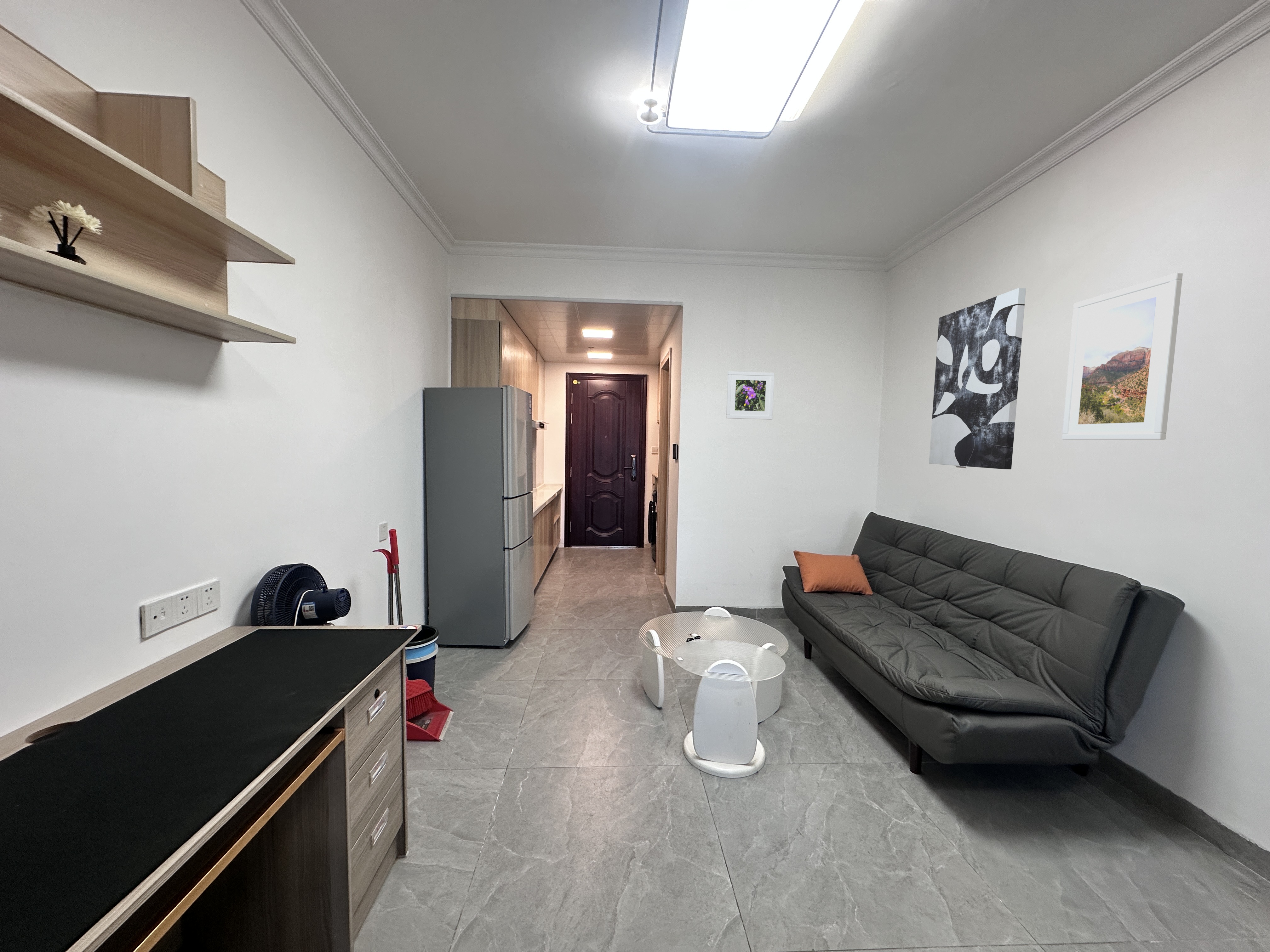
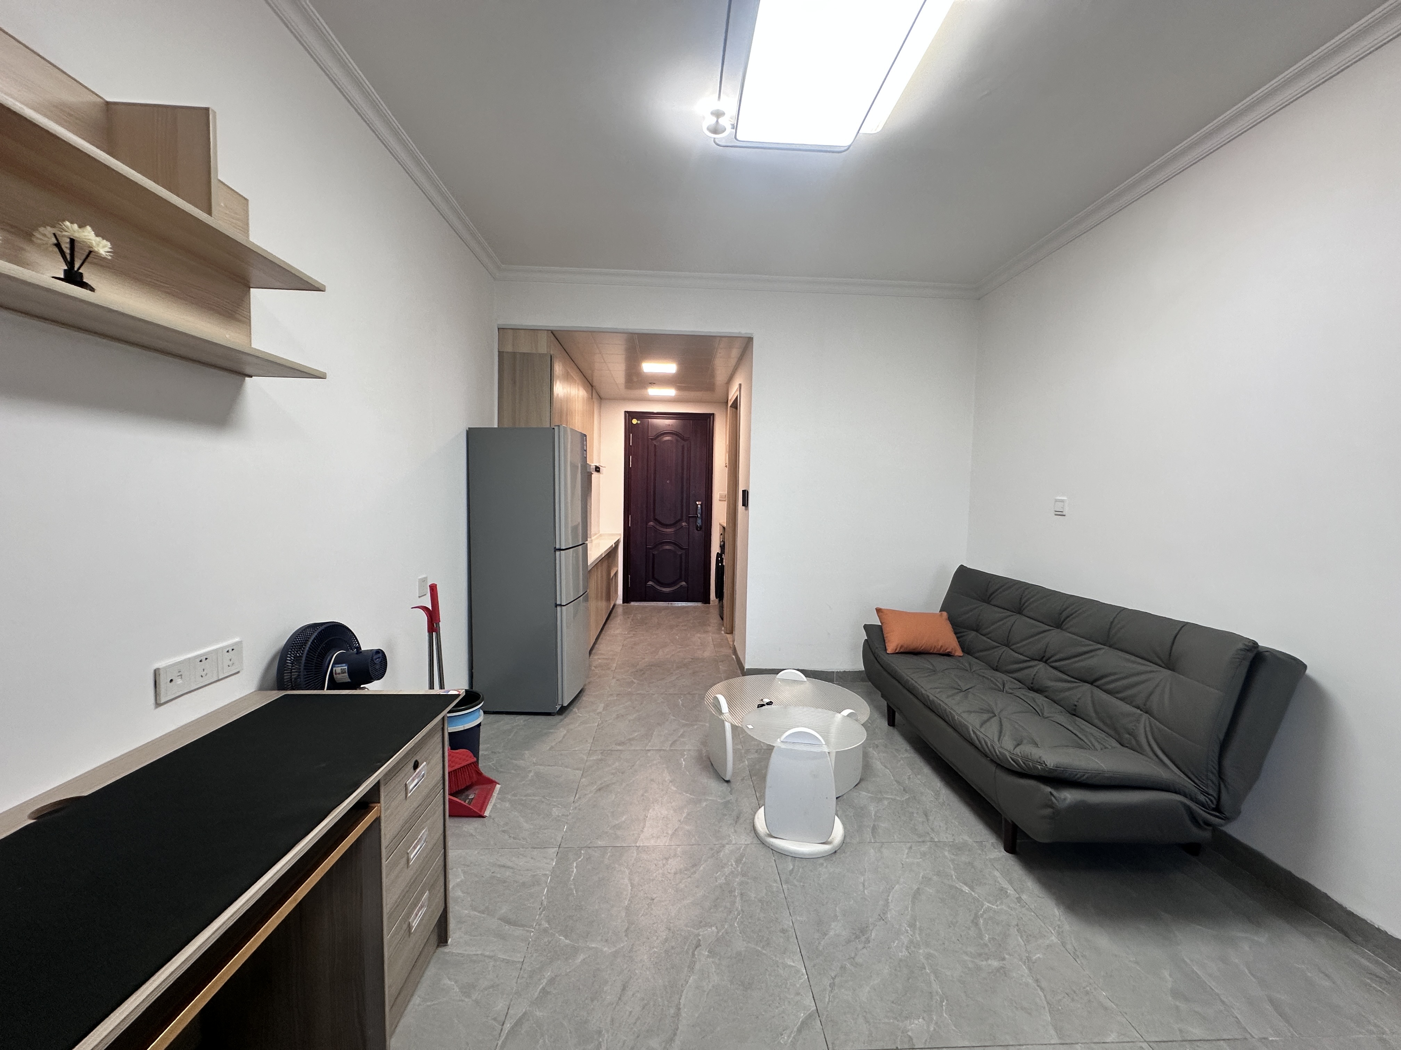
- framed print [1061,273,1183,440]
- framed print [726,371,775,420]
- wall art [929,287,1026,470]
